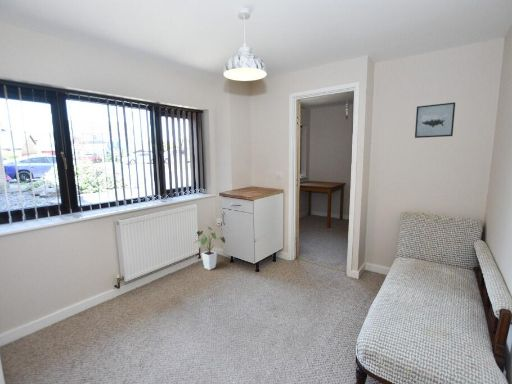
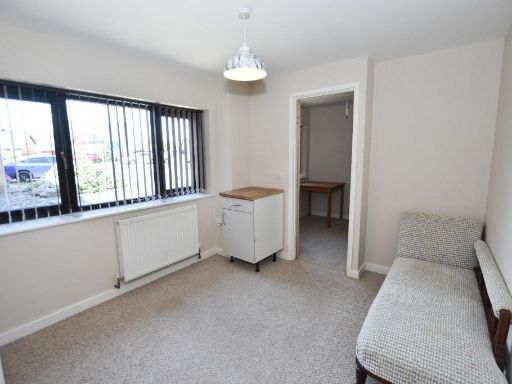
- house plant [192,226,226,271]
- wall art [414,101,456,139]
